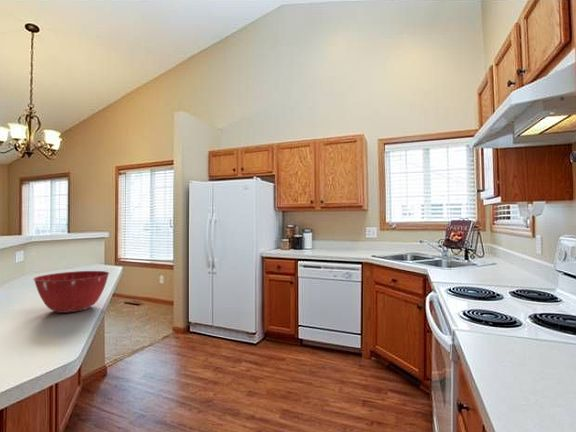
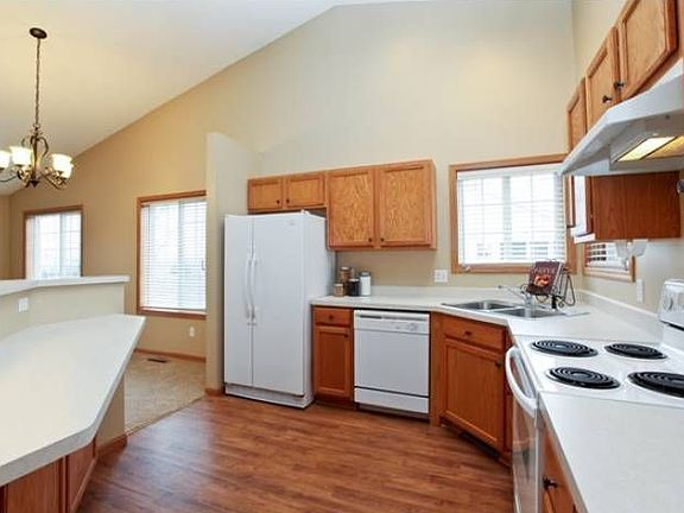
- mixing bowl [32,270,110,314]
